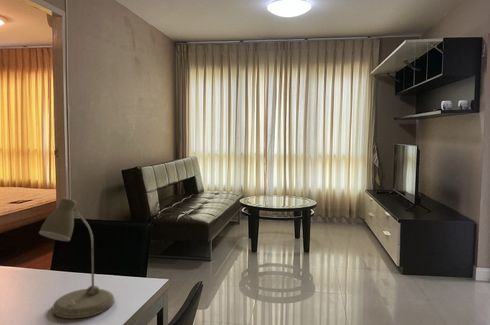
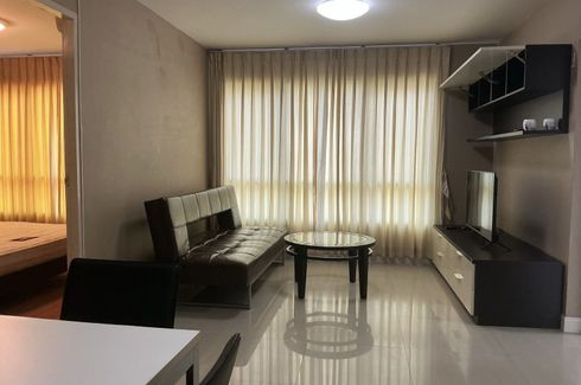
- desk lamp [38,197,115,319]
